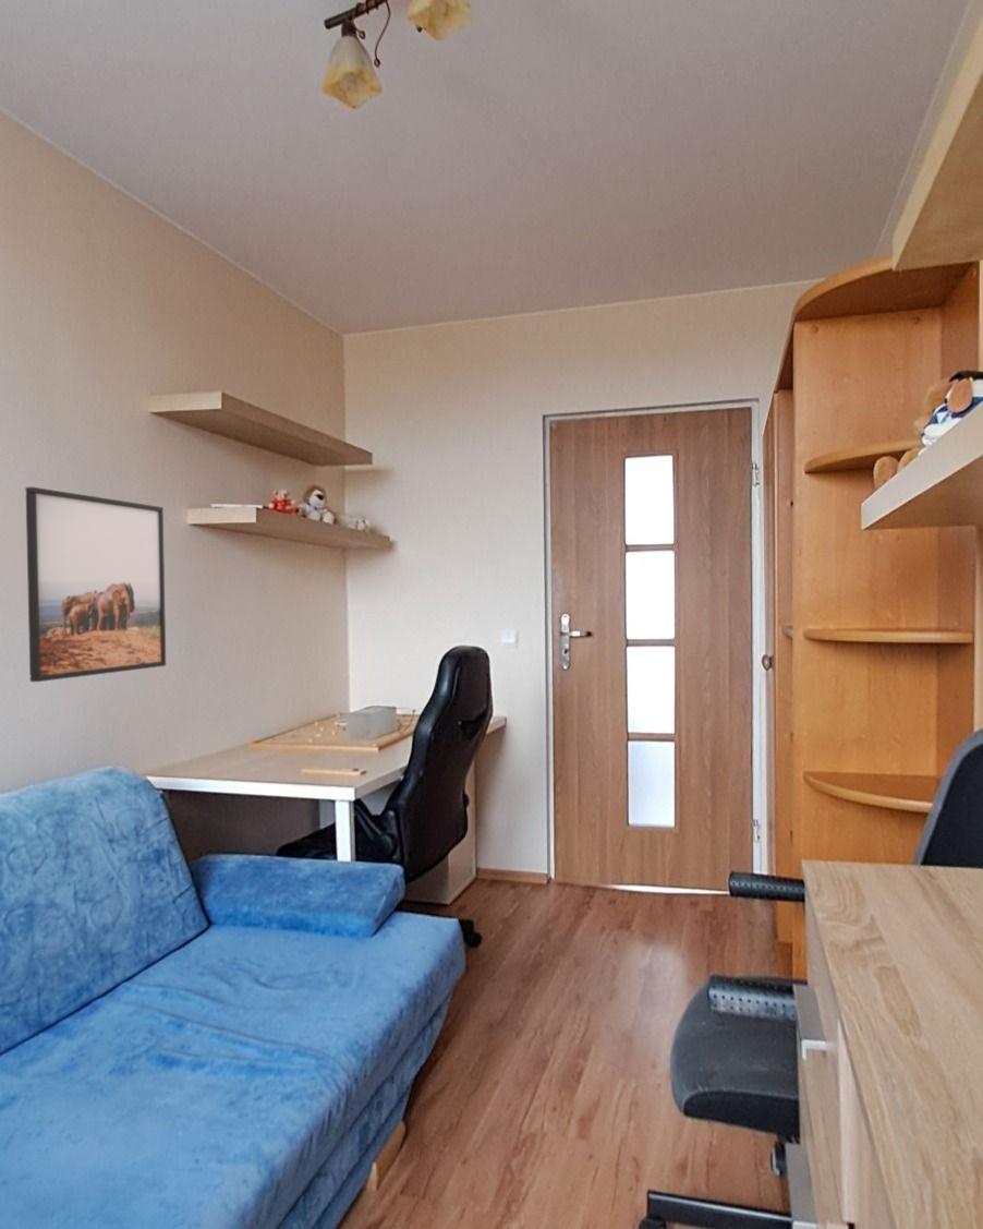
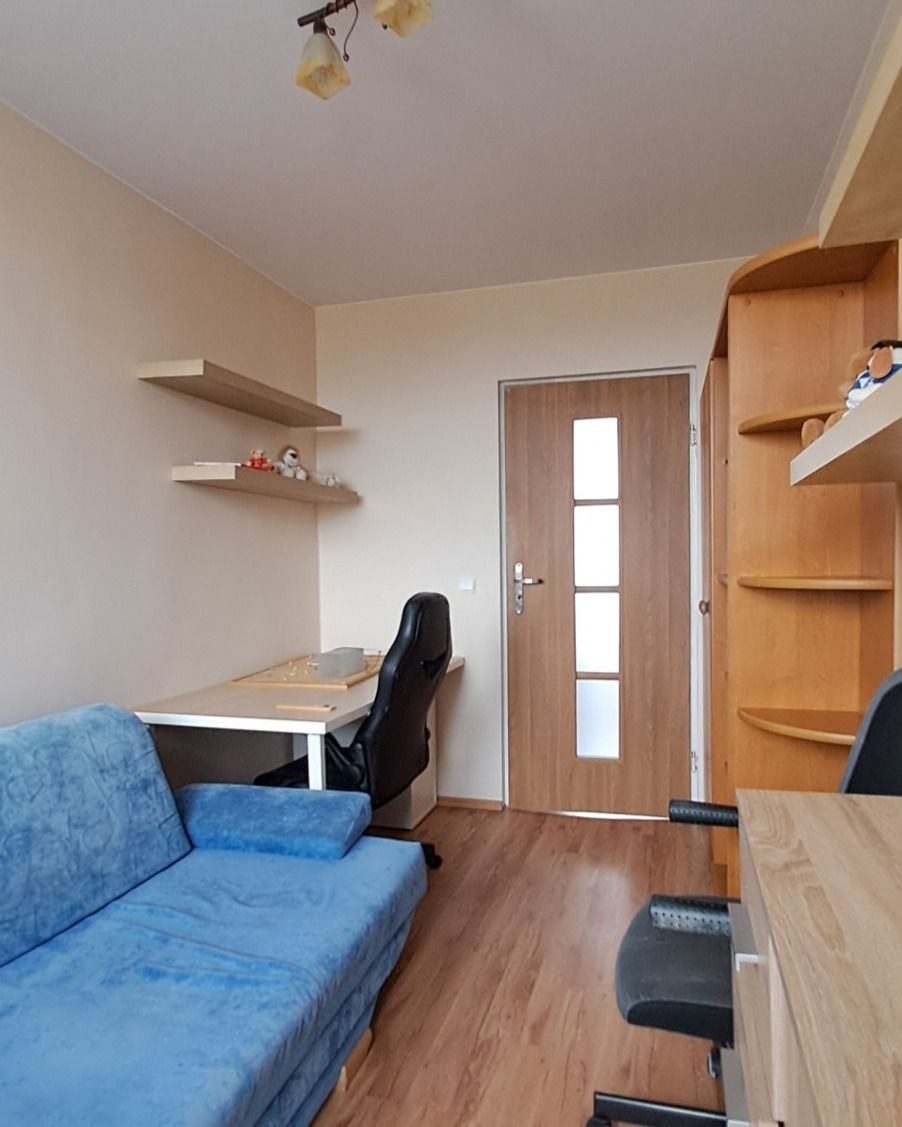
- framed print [25,486,167,683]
